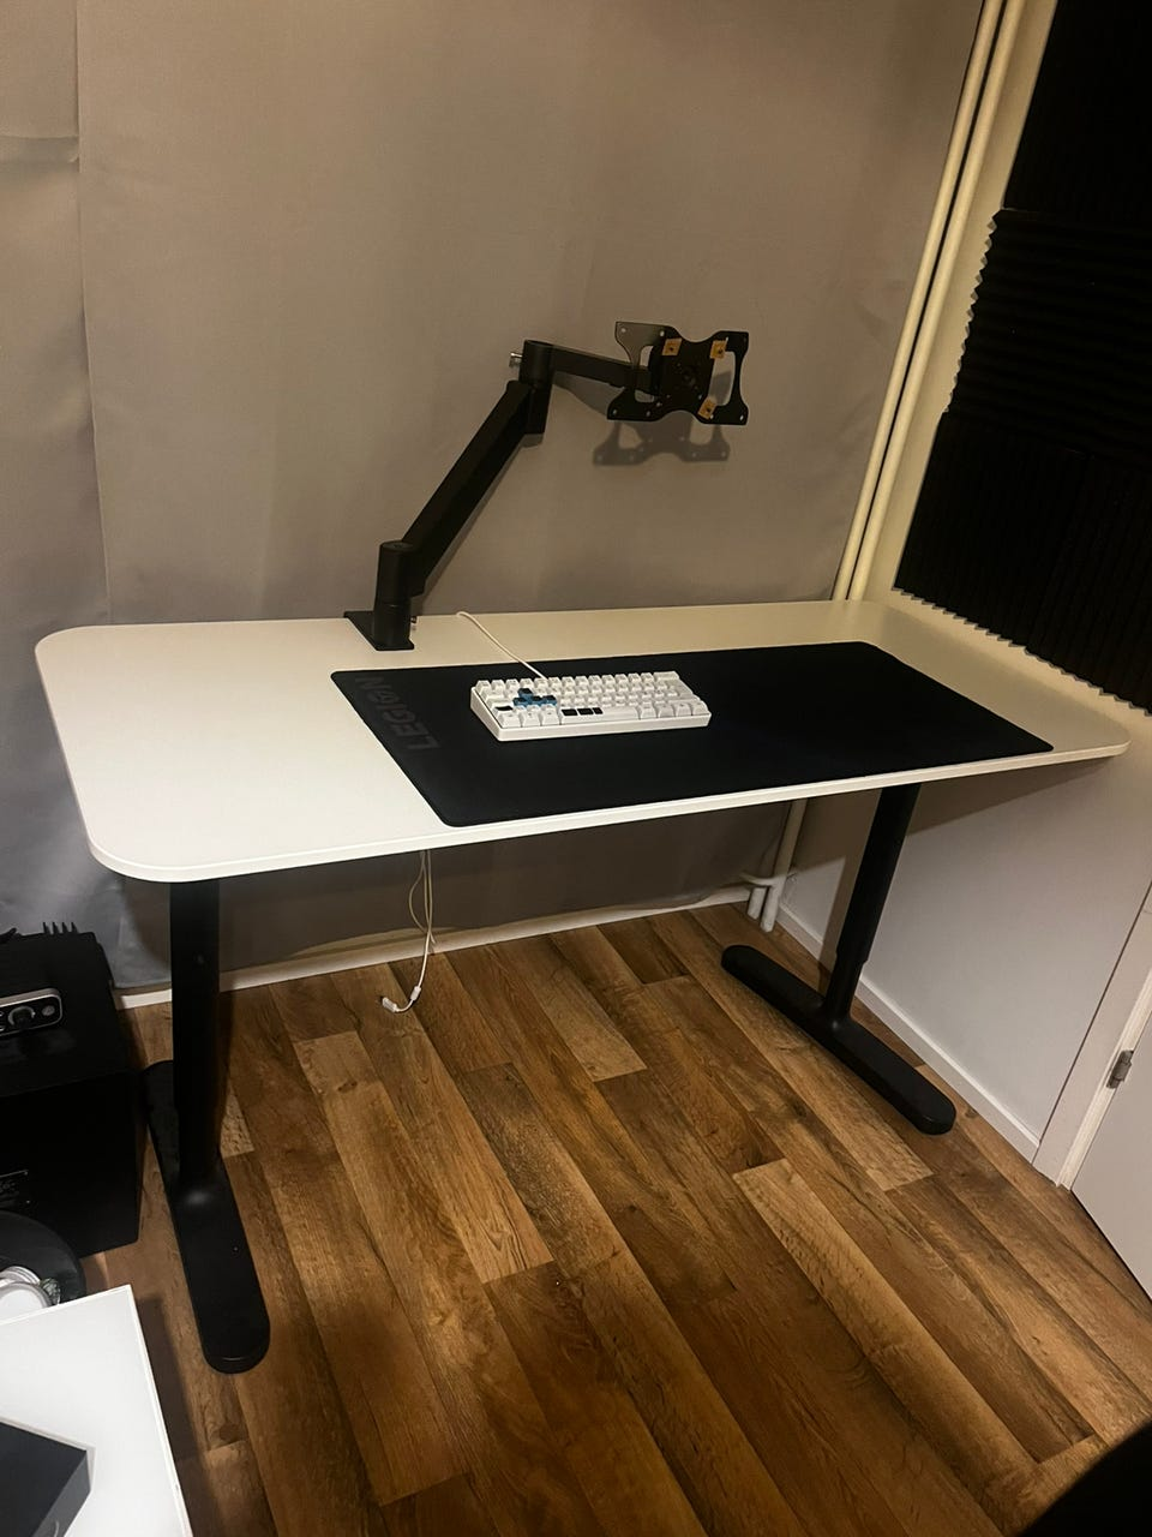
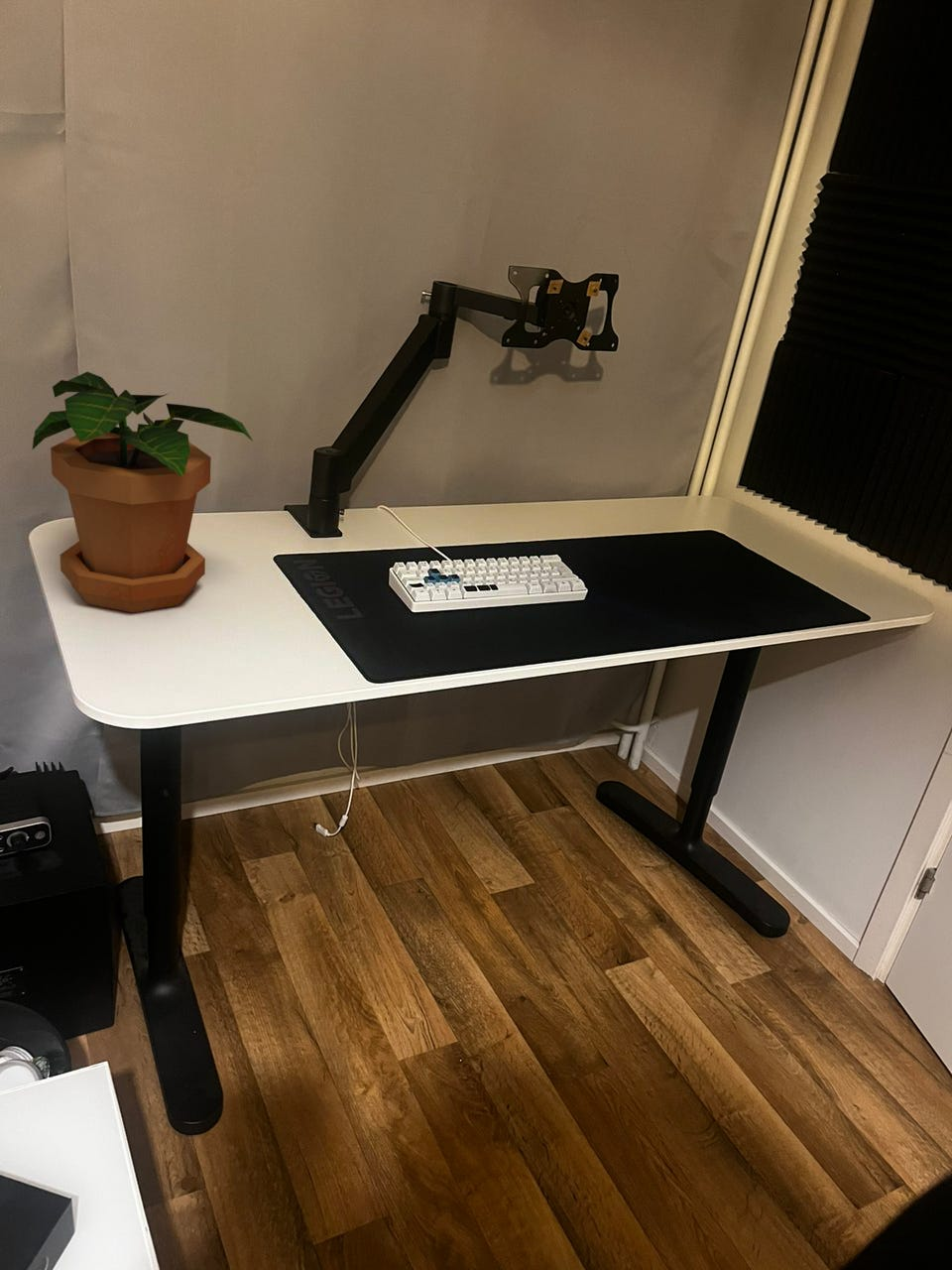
+ potted plant [32,371,254,613]
